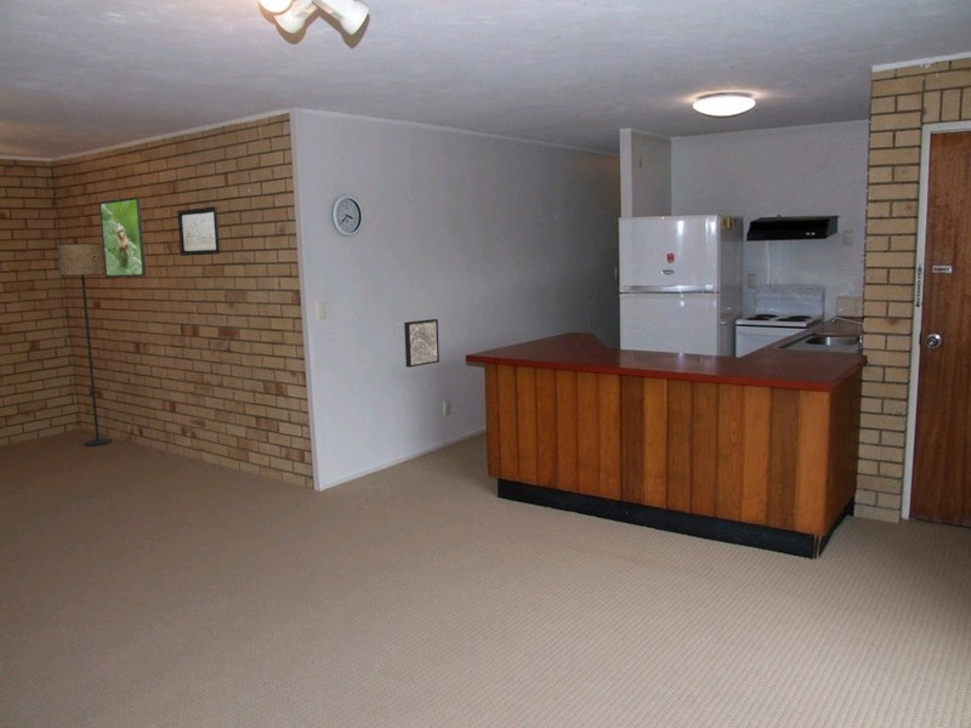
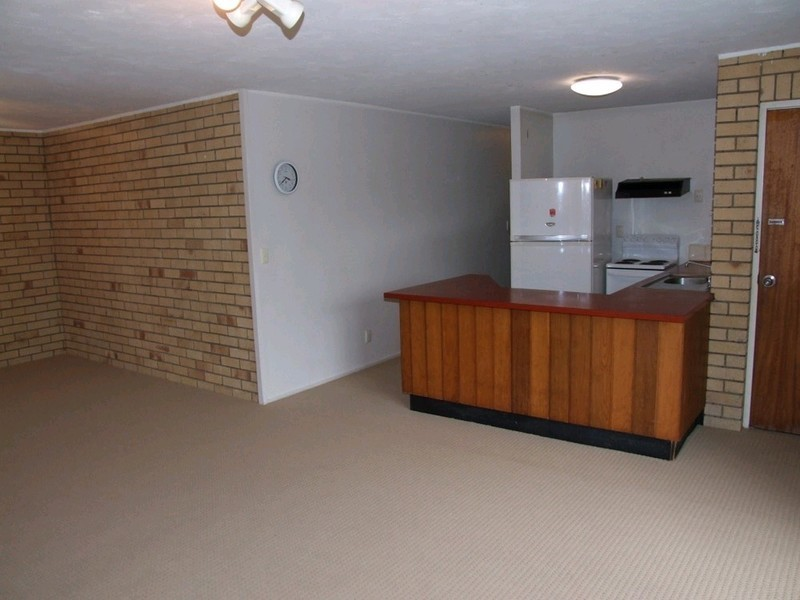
- wall art [403,318,441,369]
- floor lamp [56,243,113,447]
- wall art [176,205,221,257]
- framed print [98,195,147,279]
